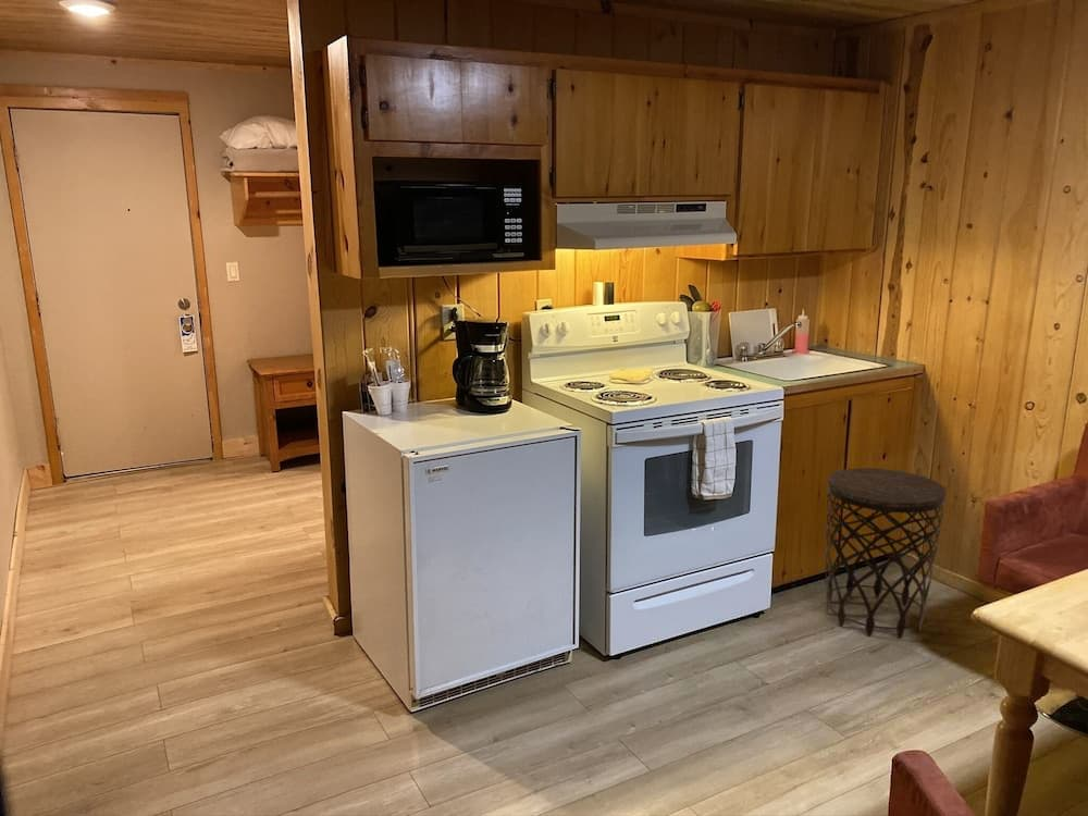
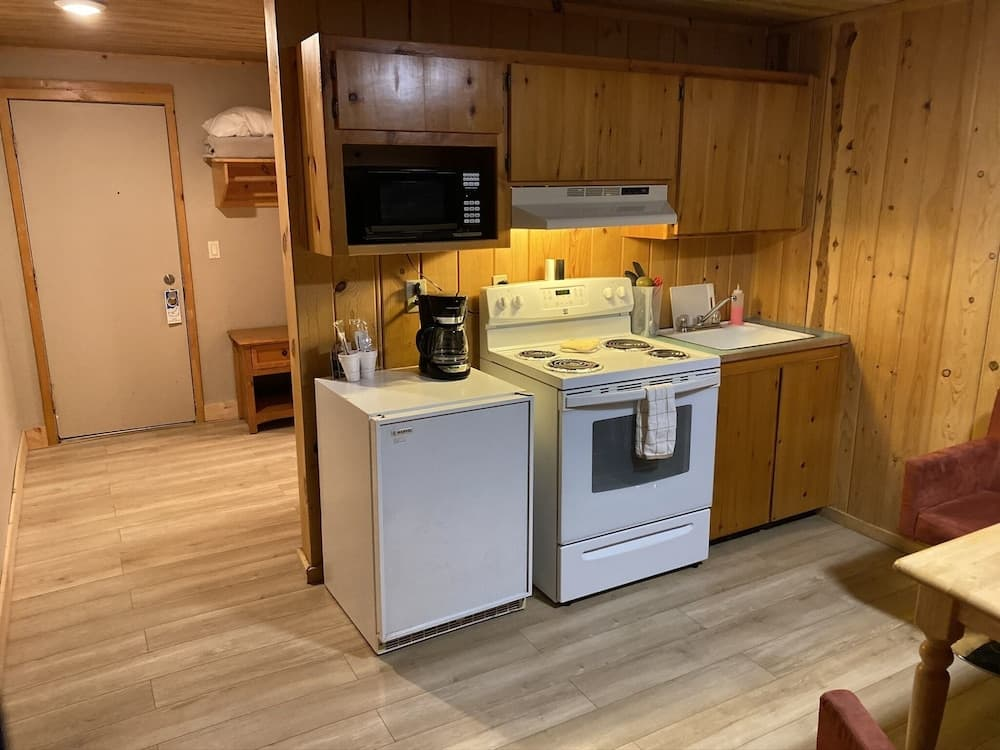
- side table [825,467,948,640]
